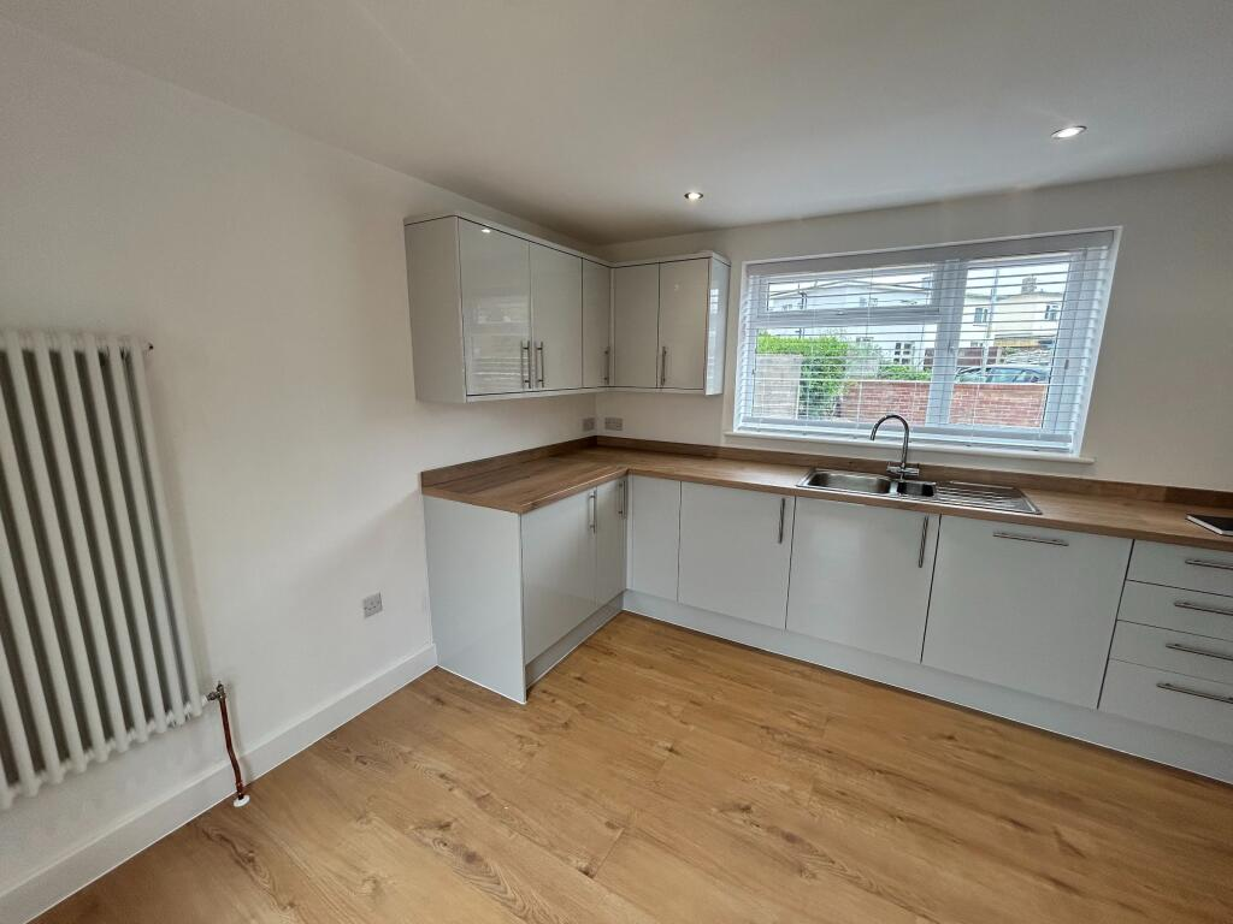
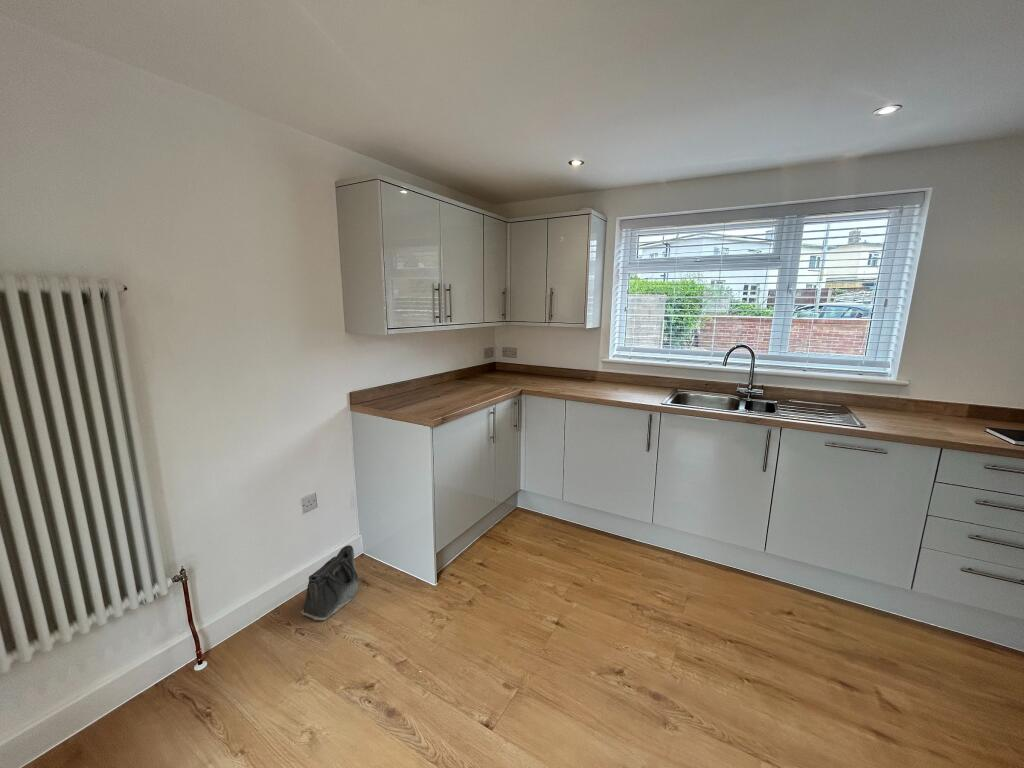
+ saddlebag [300,544,360,621]
